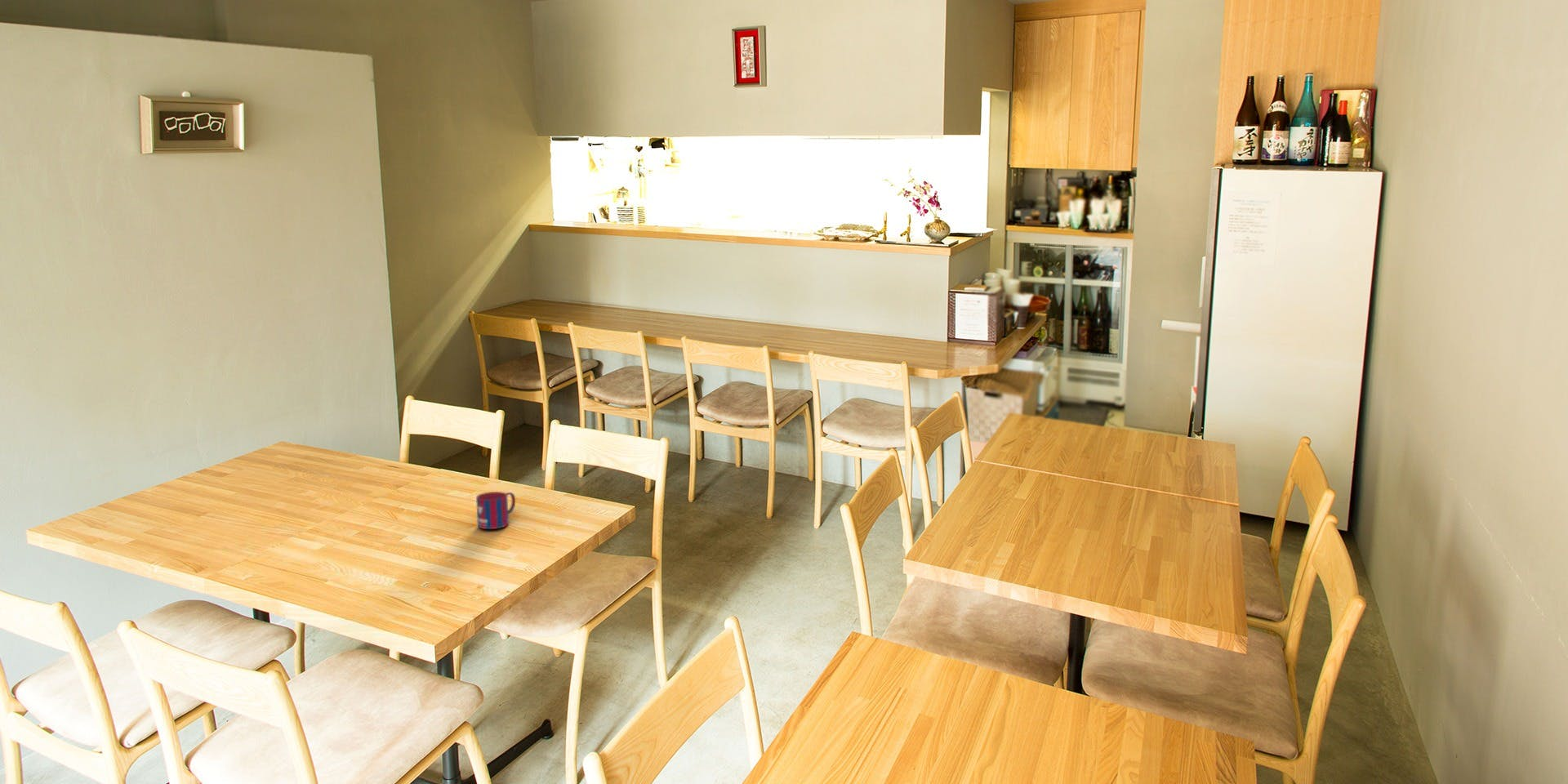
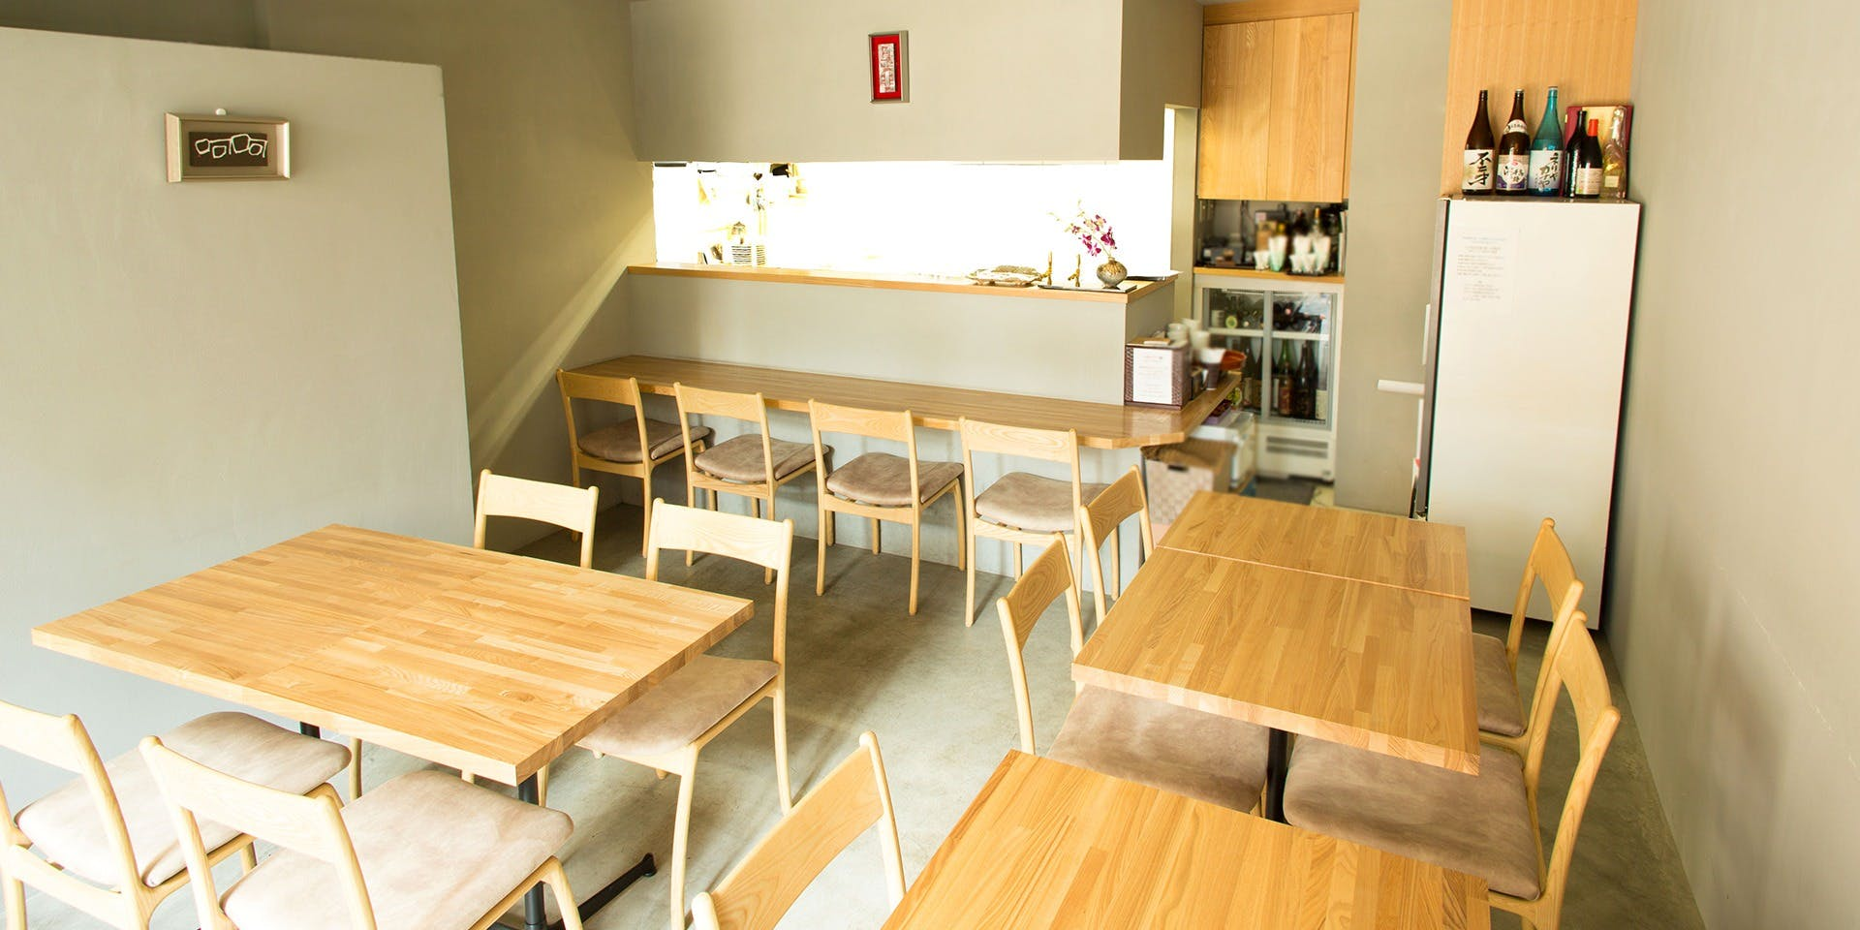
- mug [475,491,516,530]
